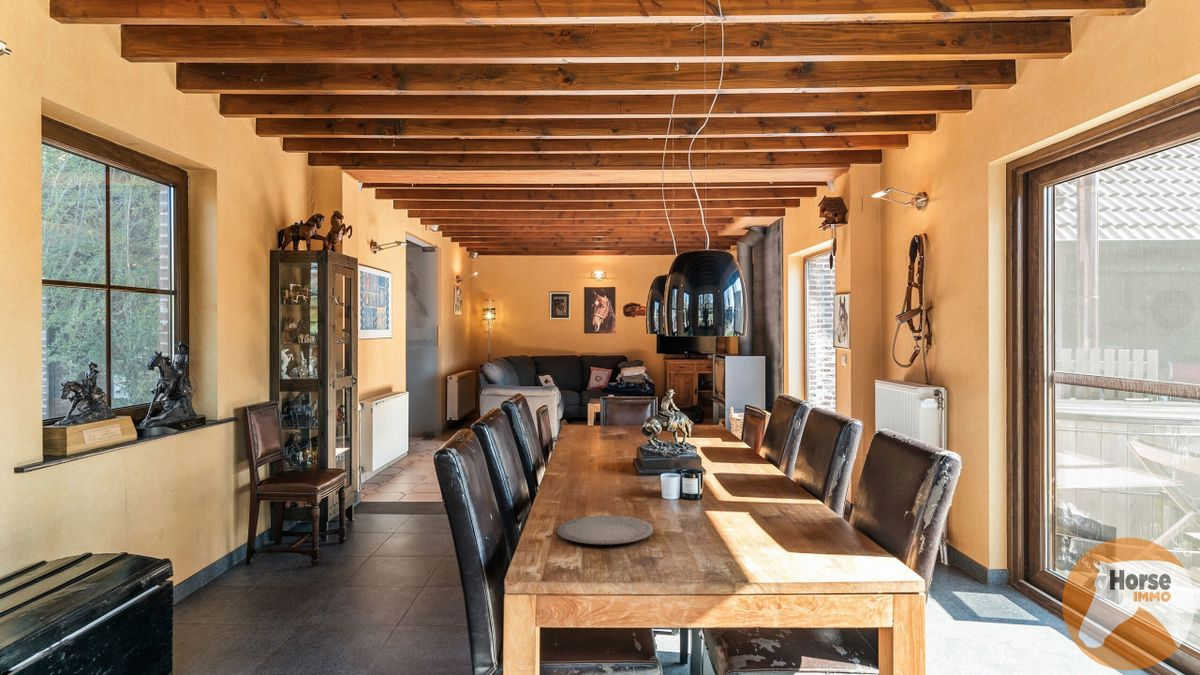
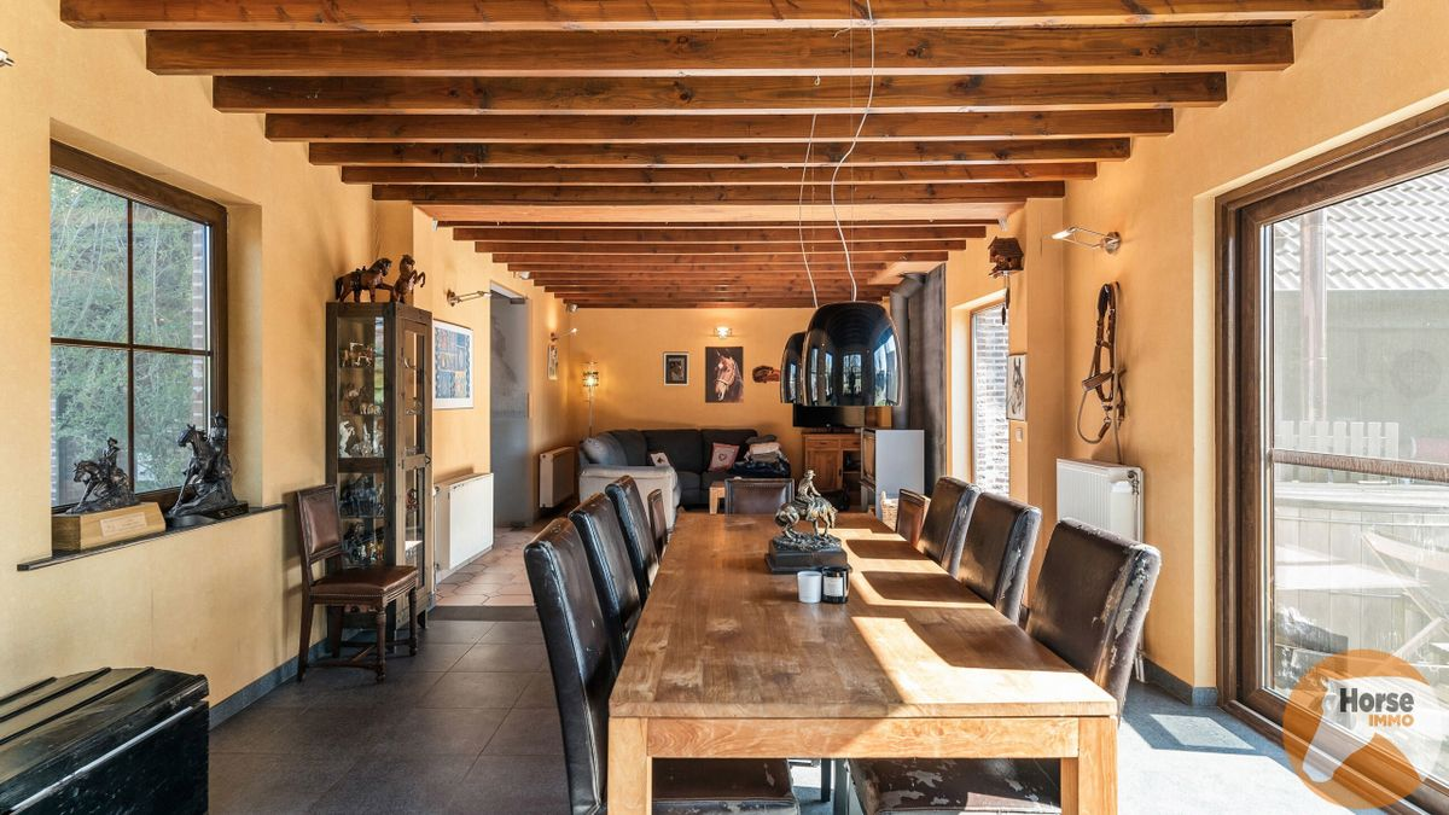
- plate [556,515,655,545]
